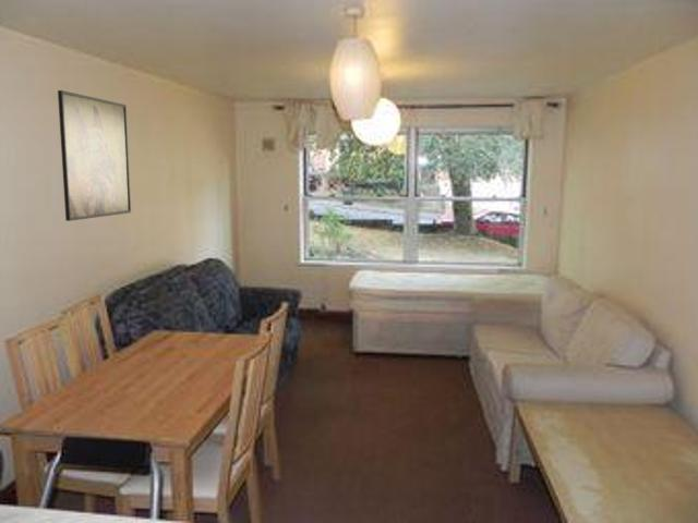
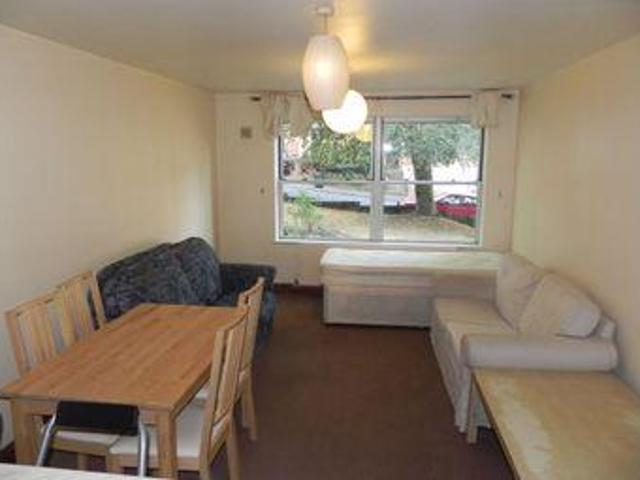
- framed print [57,89,132,222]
